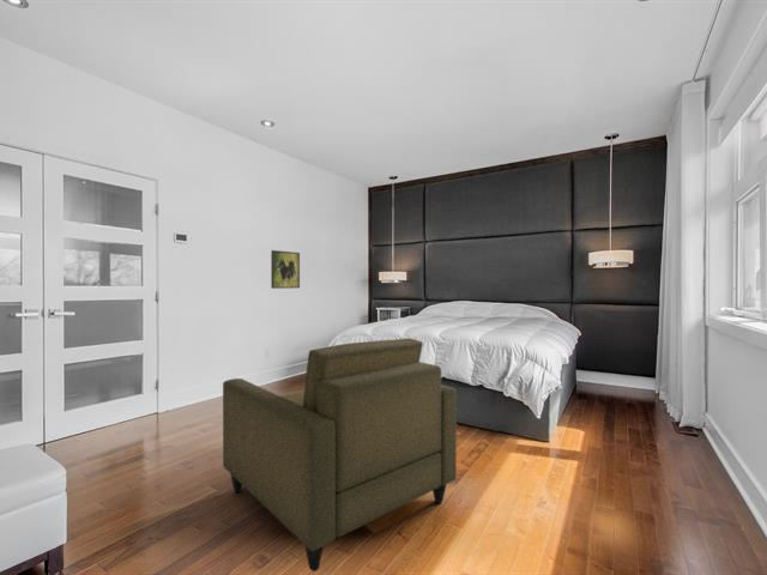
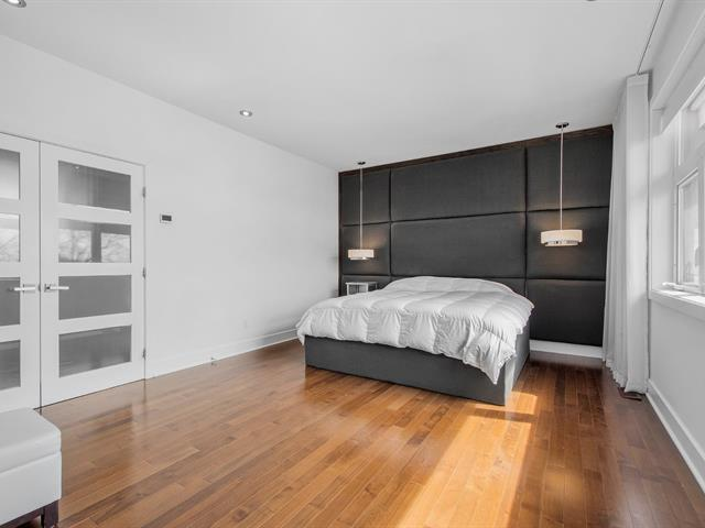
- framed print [270,249,301,290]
- armchair [222,337,458,573]
